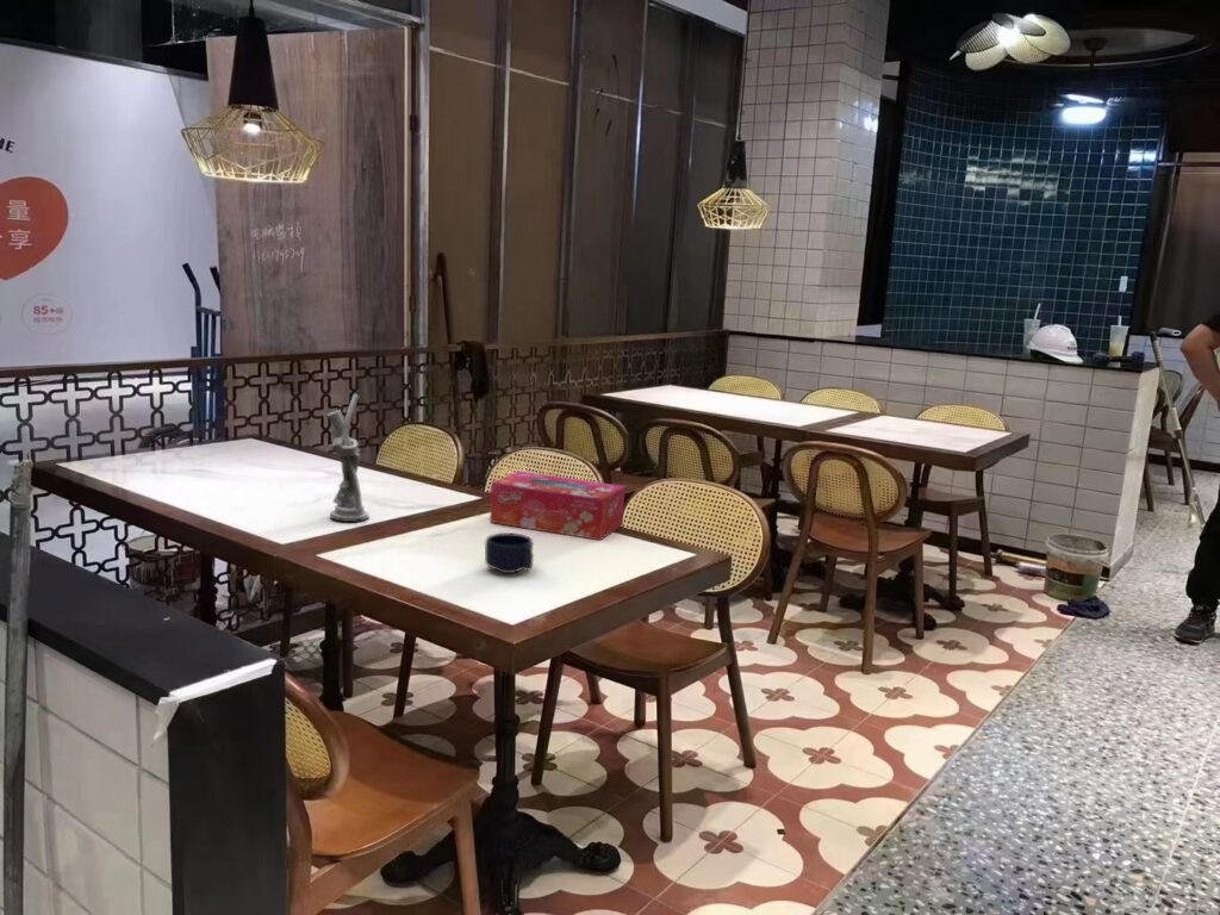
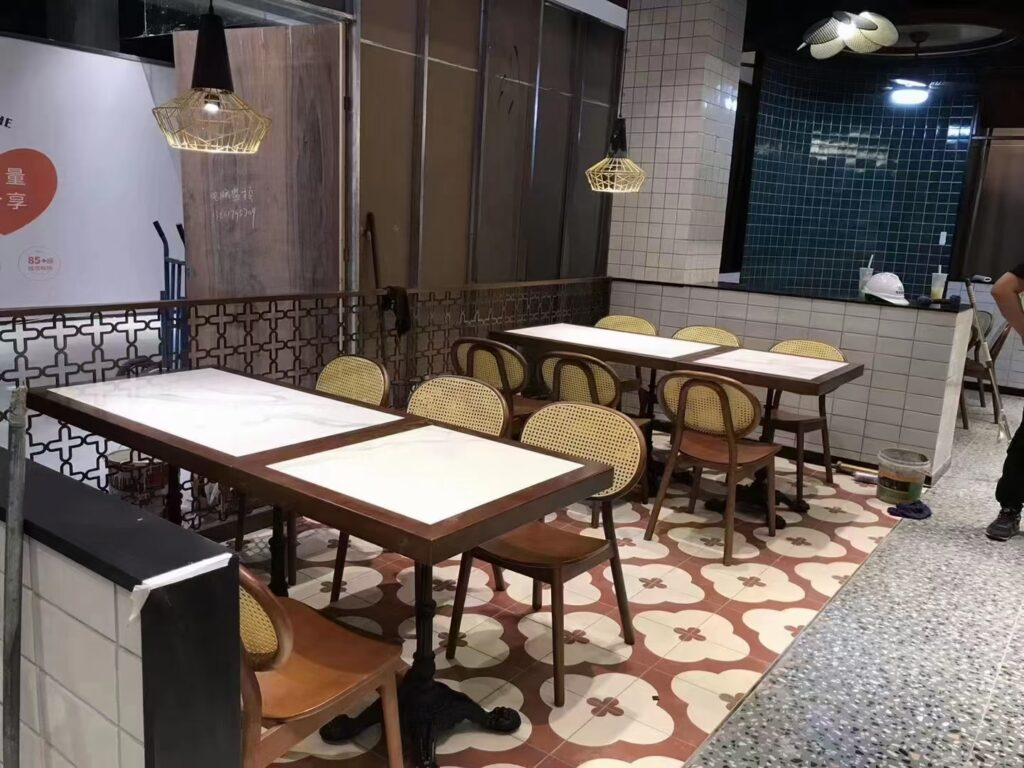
- tissue box [488,471,627,541]
- utensil holder [325,392,369,523]
- mug [484,531,535,574]
